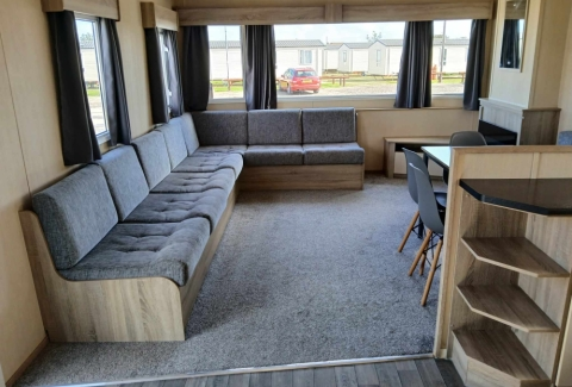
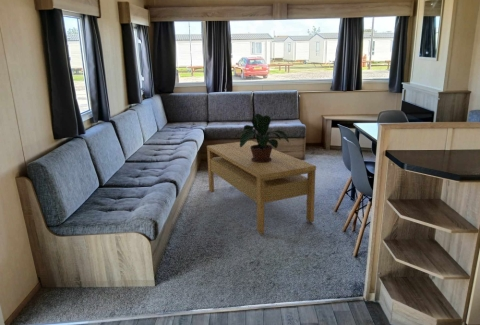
+ potted plant [233,104,290,163]
+ coffee table [206,140,317,235]
